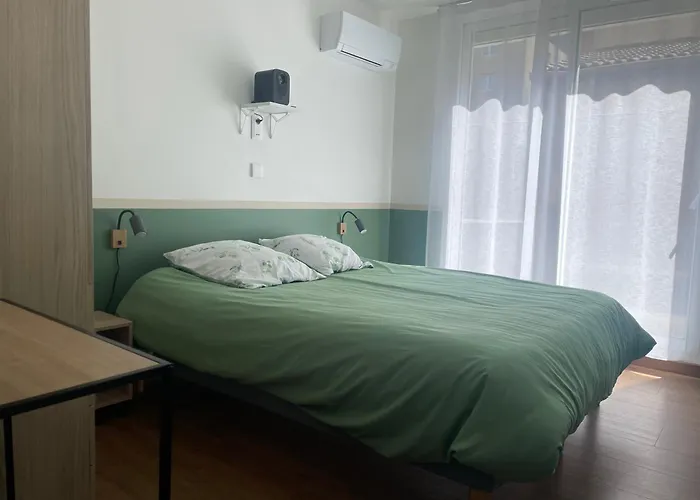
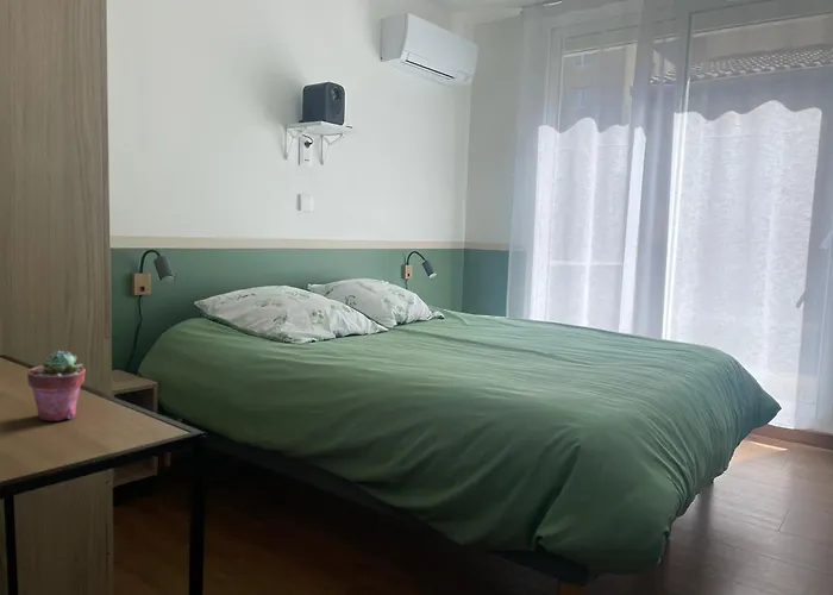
+ potted succulent [26,349,87,421]
